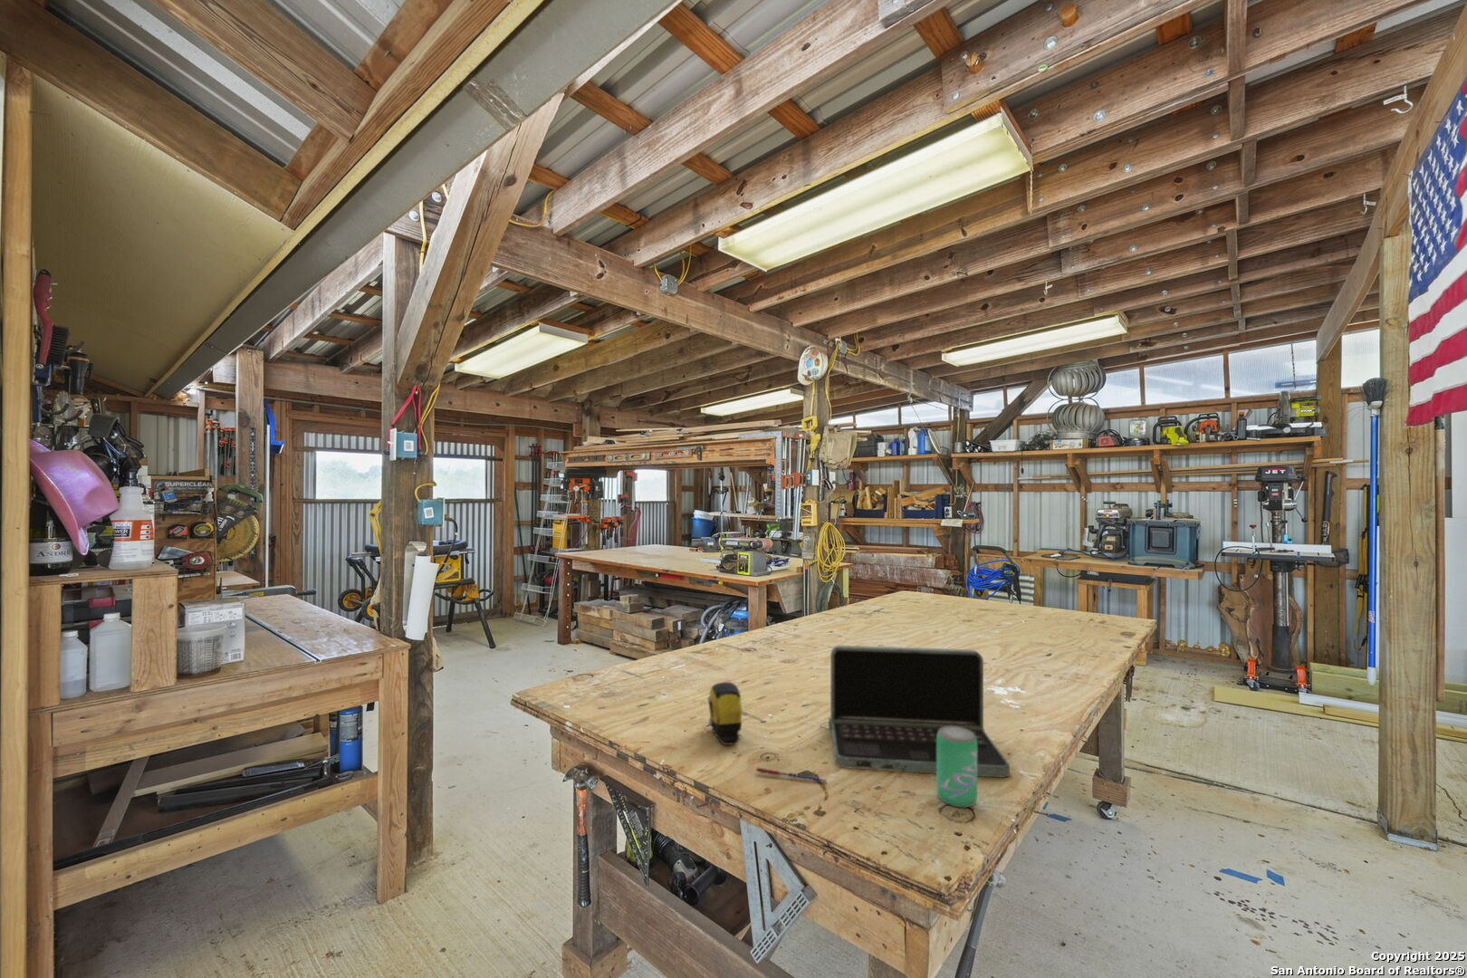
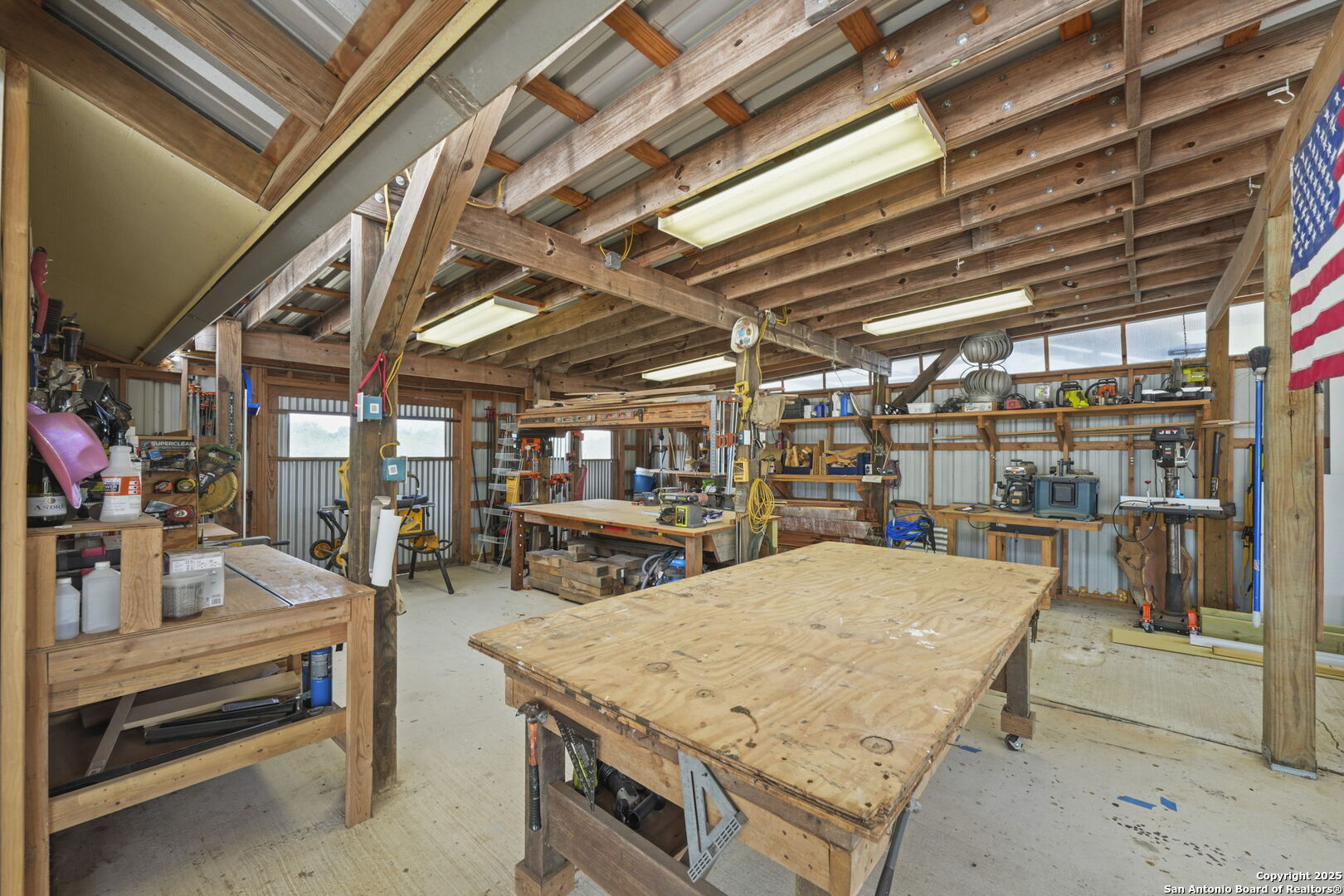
- pen [755,767,827,784]
- laptop [819,645,1011,778]
- beverage can [935,726,978,809]
- tape measure [706,681,742,747]
